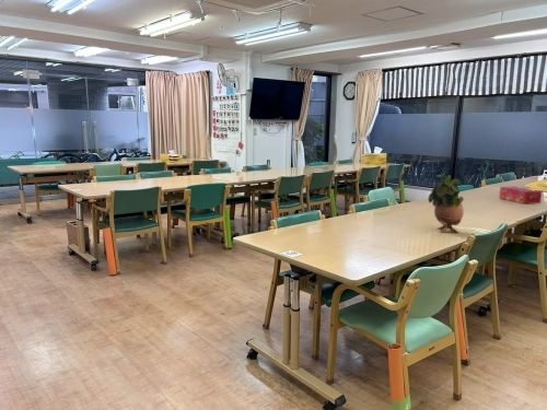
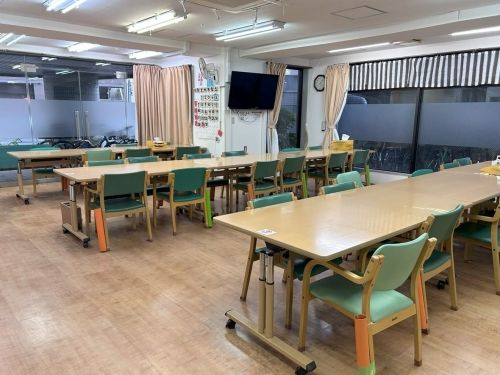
- tissue box [498,185,543,204]
- potted plant [428,173,465,234]
